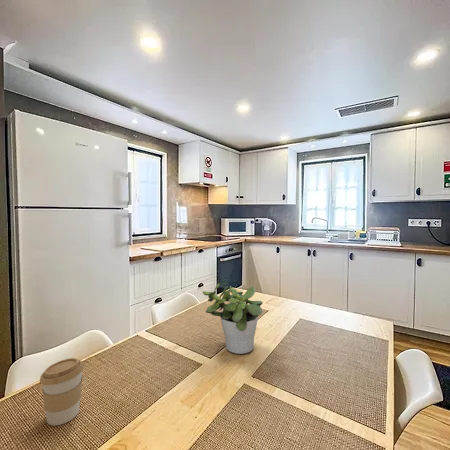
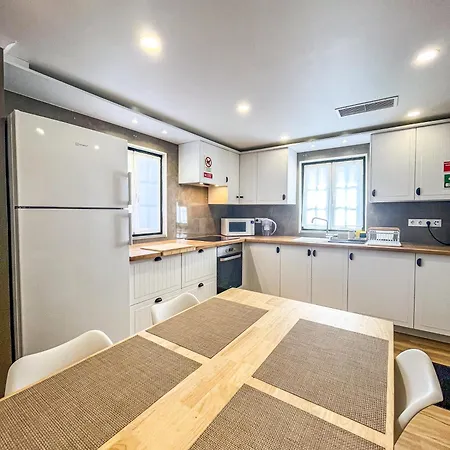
- coffee cup [39,357,85,426]
- potted plant [202,282,263,355]
